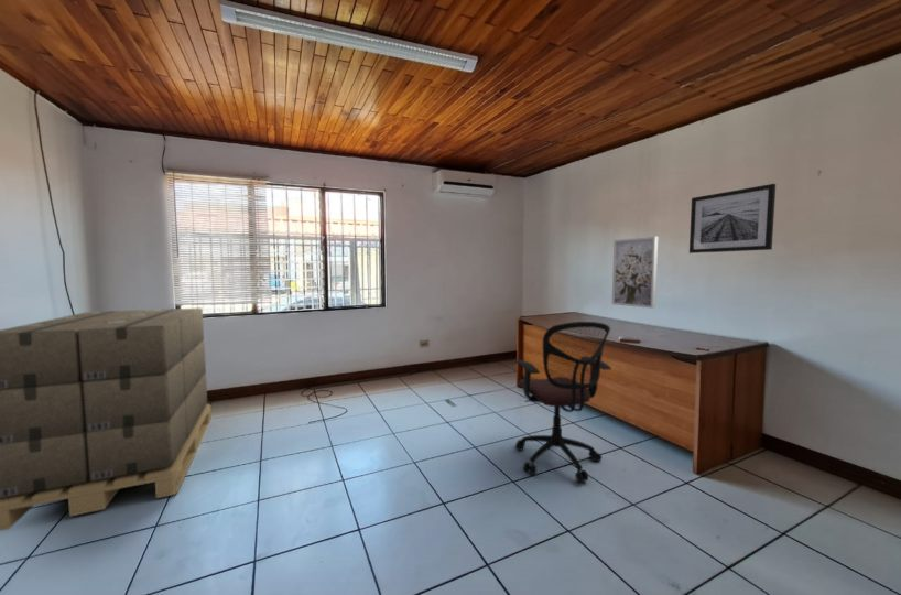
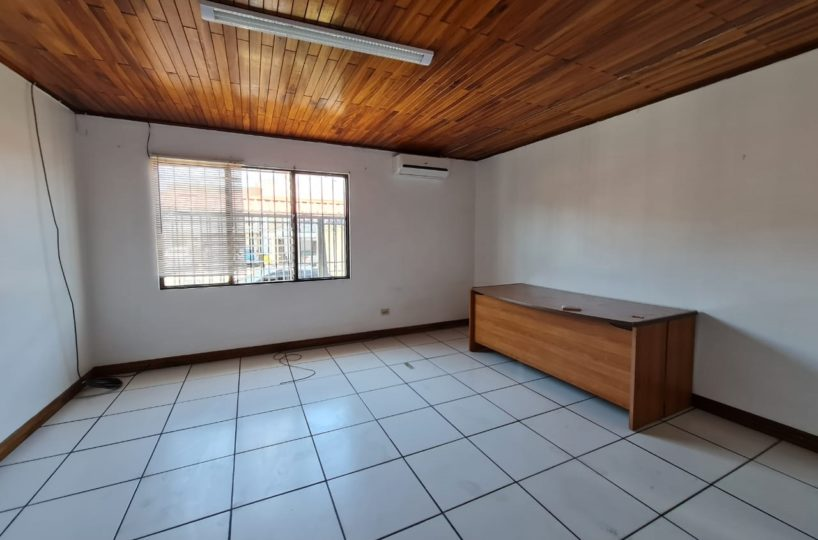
- wall art [688,183,777,255]
- cardboard box [0,307,213,532]
- wall art [611,236,659,310]
- office chair [513,321,612,484]
